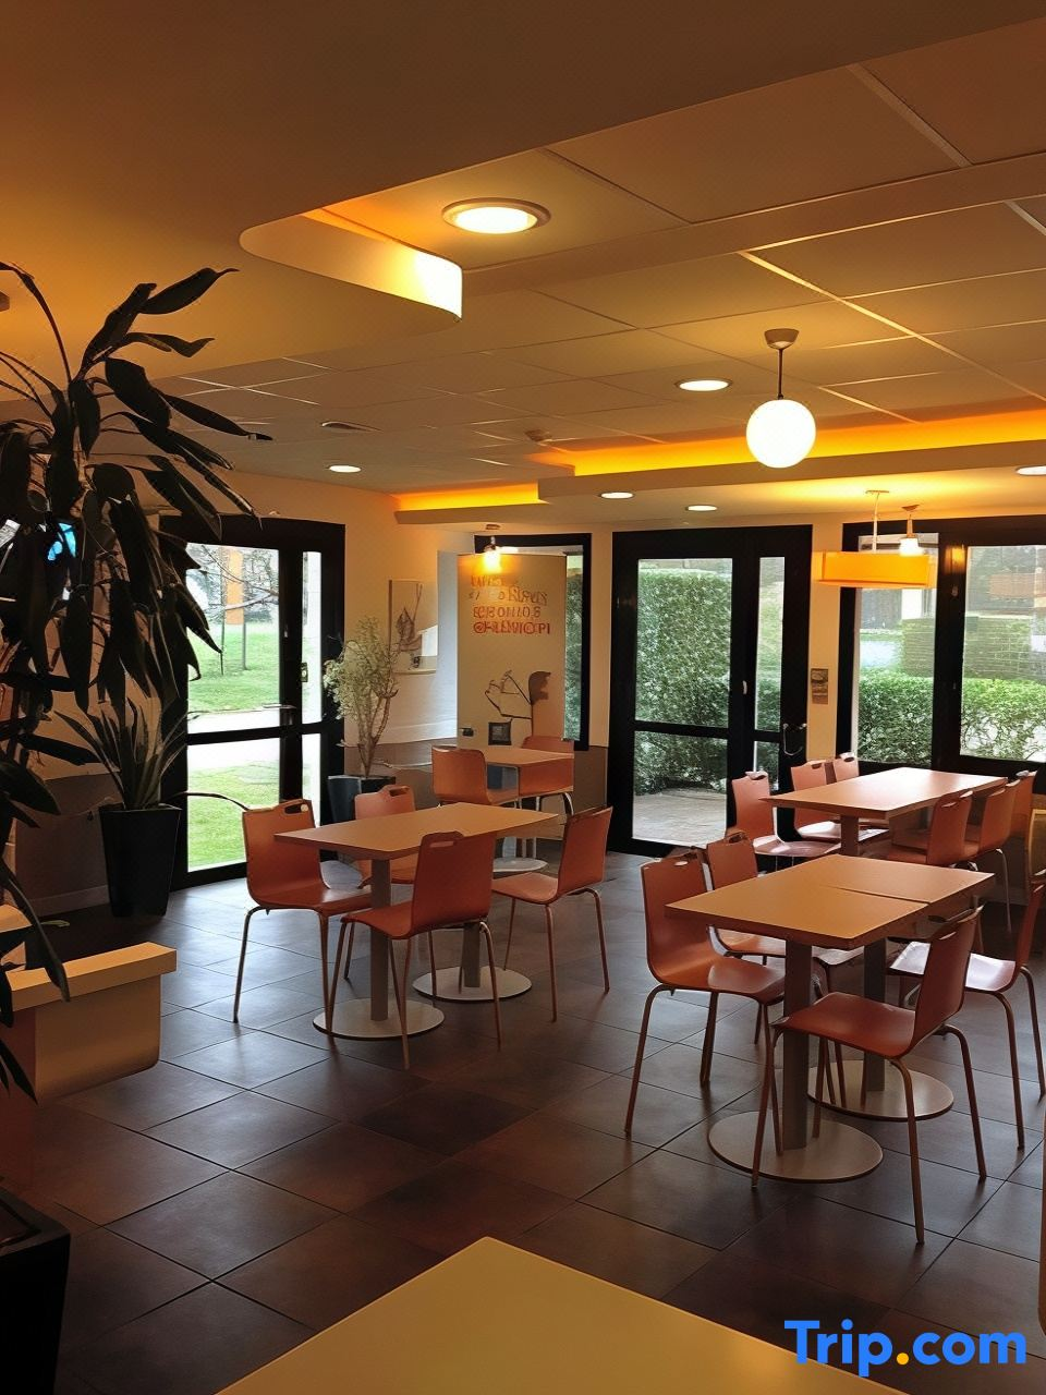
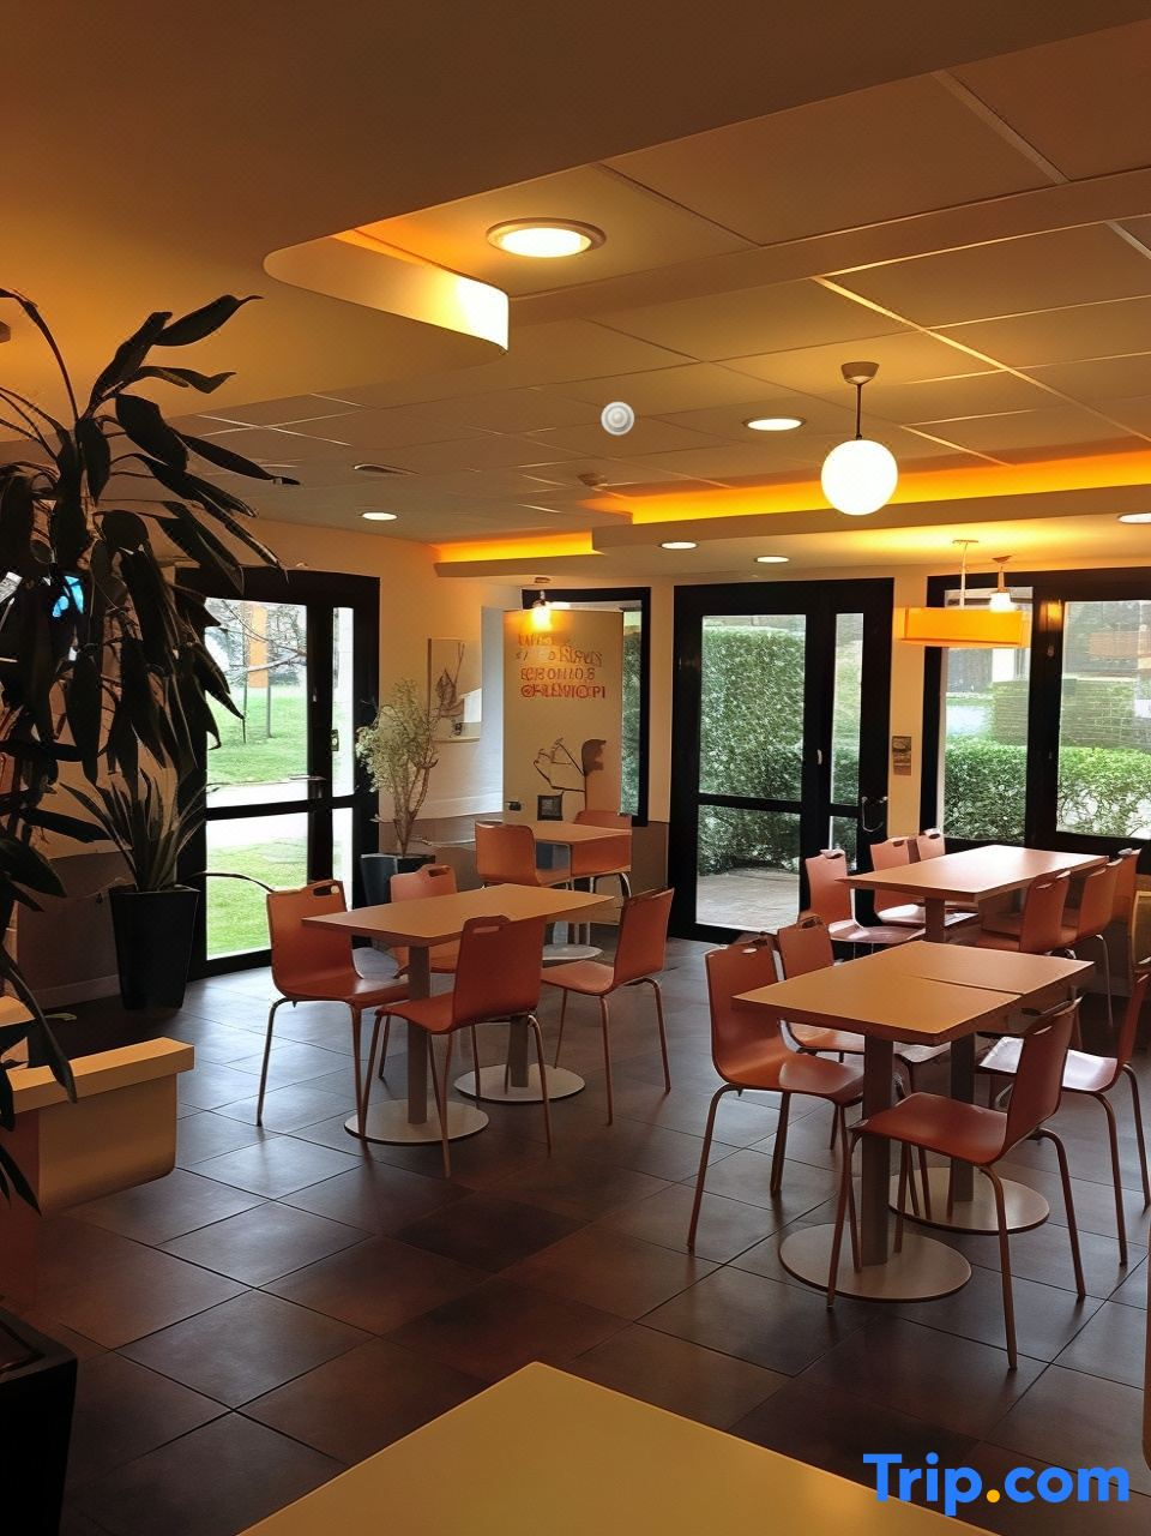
+ smoke detector [601,400,636,437]
